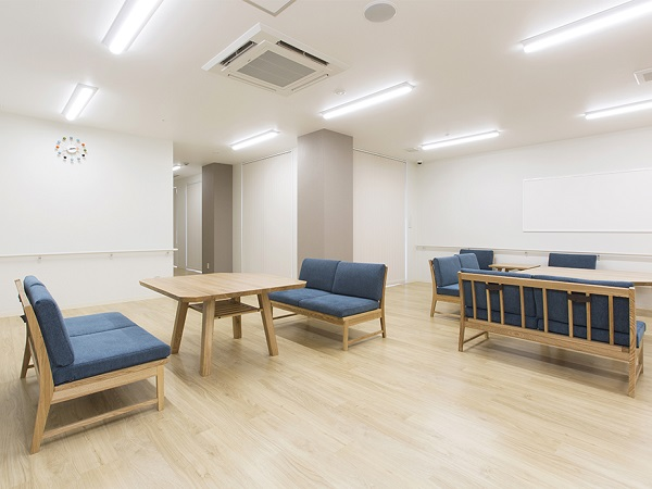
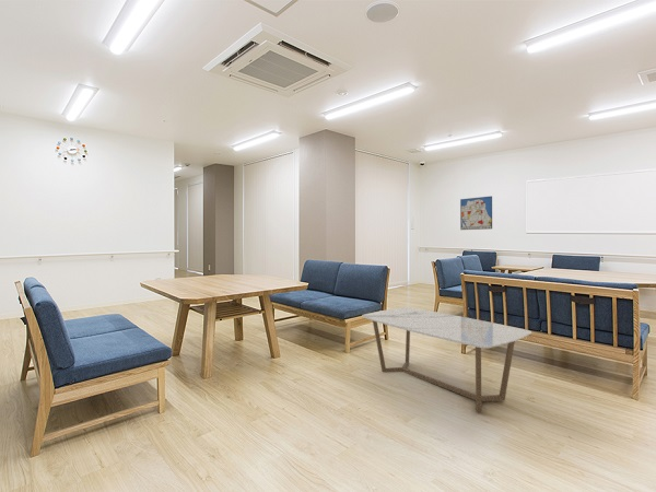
+ wall art [459,195,493,231]
+ coffee table [361,306,532,414]
